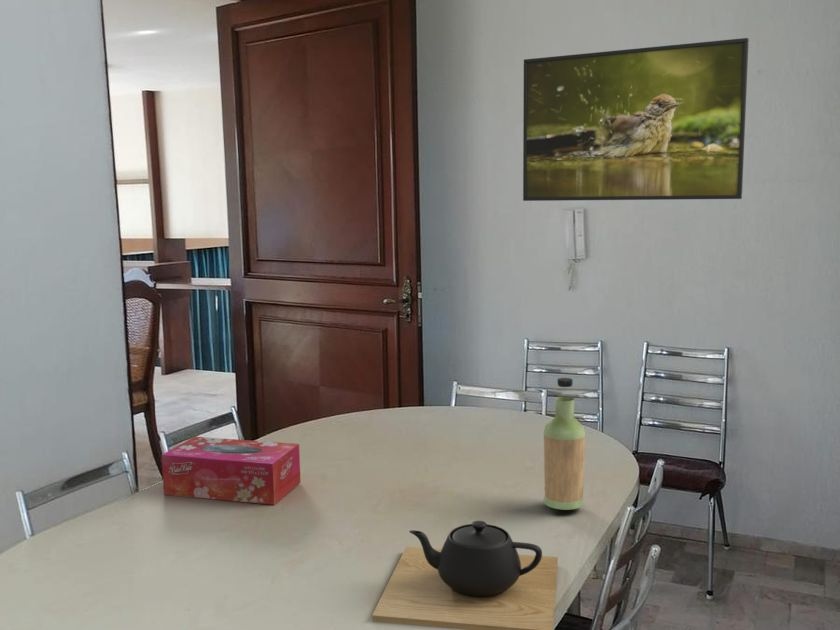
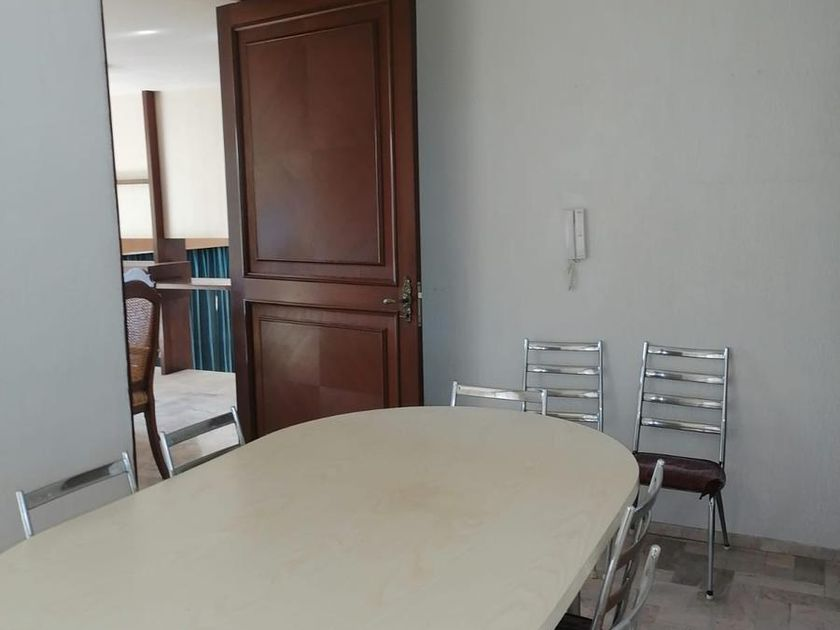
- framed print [522,37,750,202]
- tissue box [161,436,302,506]
- teapot [371,520,559,630]
- bottle [542,377,586,511]
